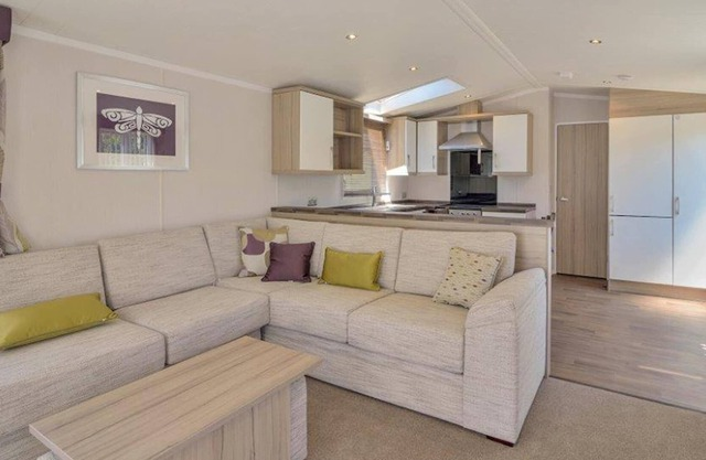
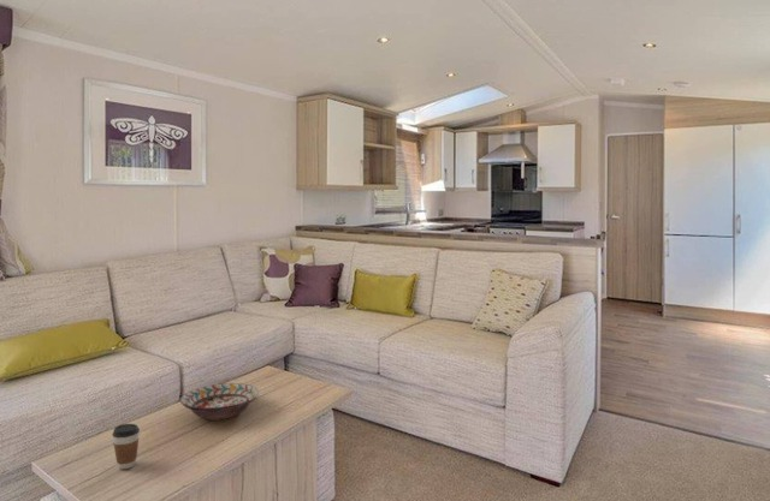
+ coffee cup [112,423,141,470]
+ decorative bowl [179,382,260,422]
